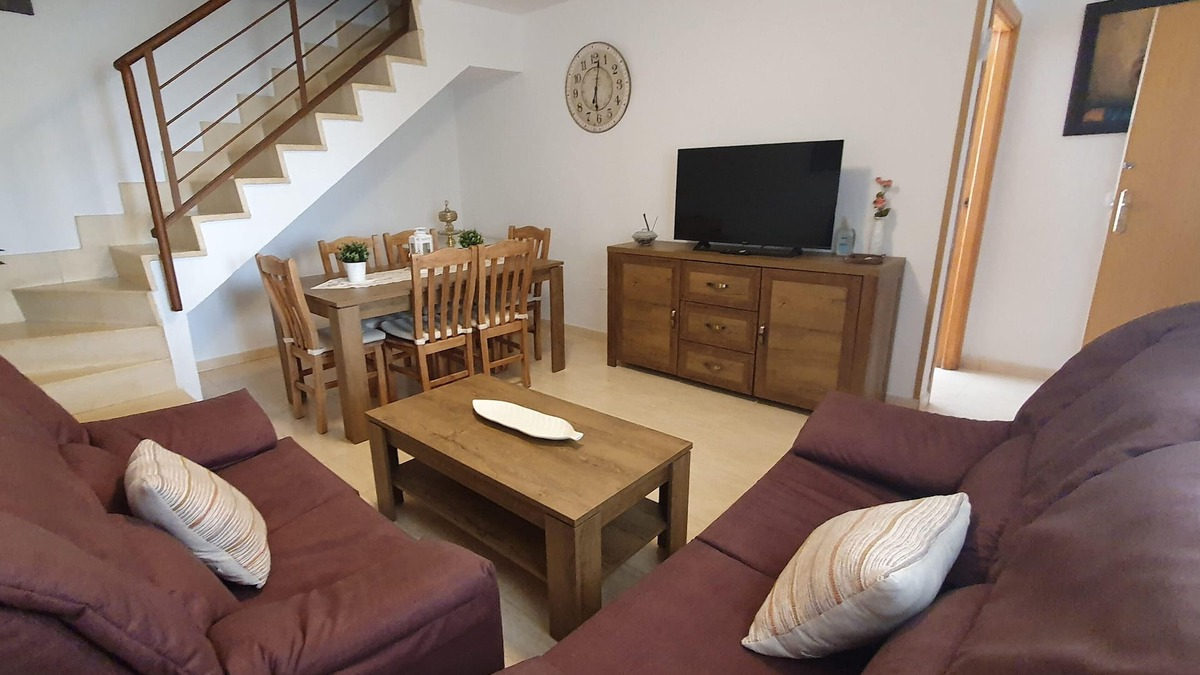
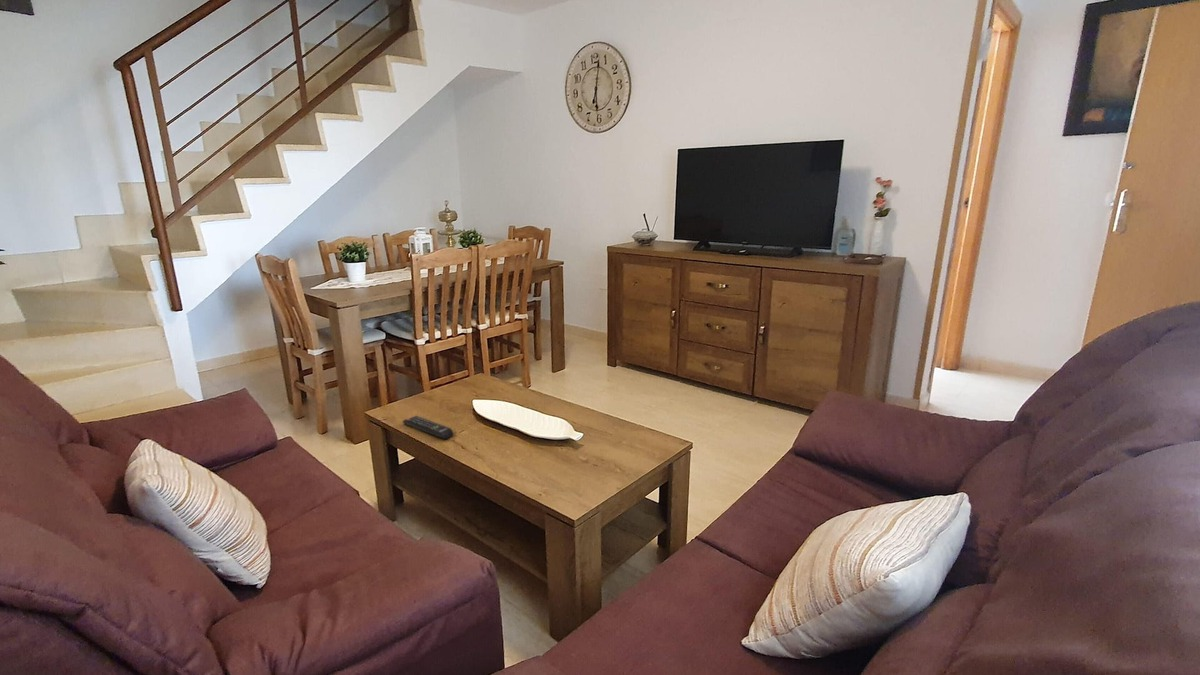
+ remote control [401,415,454,440]
